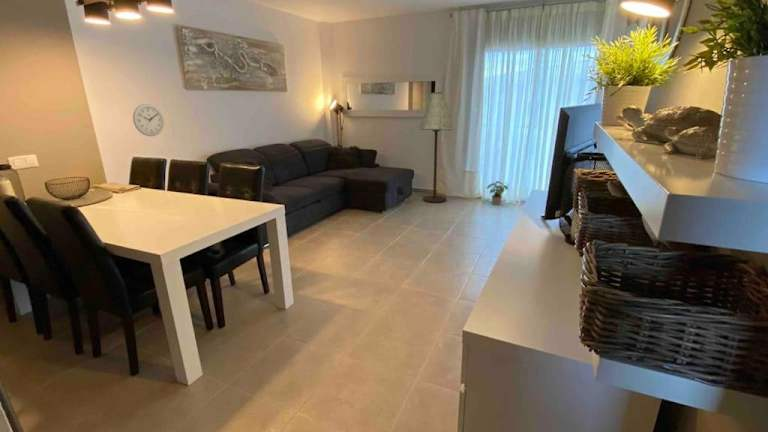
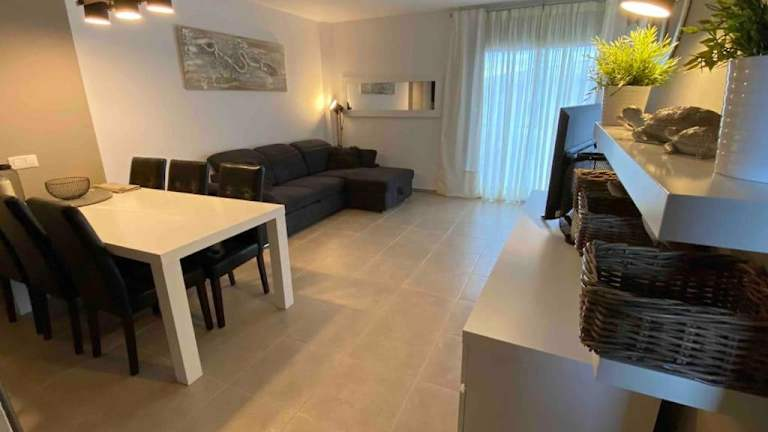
- wall clock [132,103,165,137]
- floor lamp [418,91,455,204]
- potted plant [486,180,510,206]
